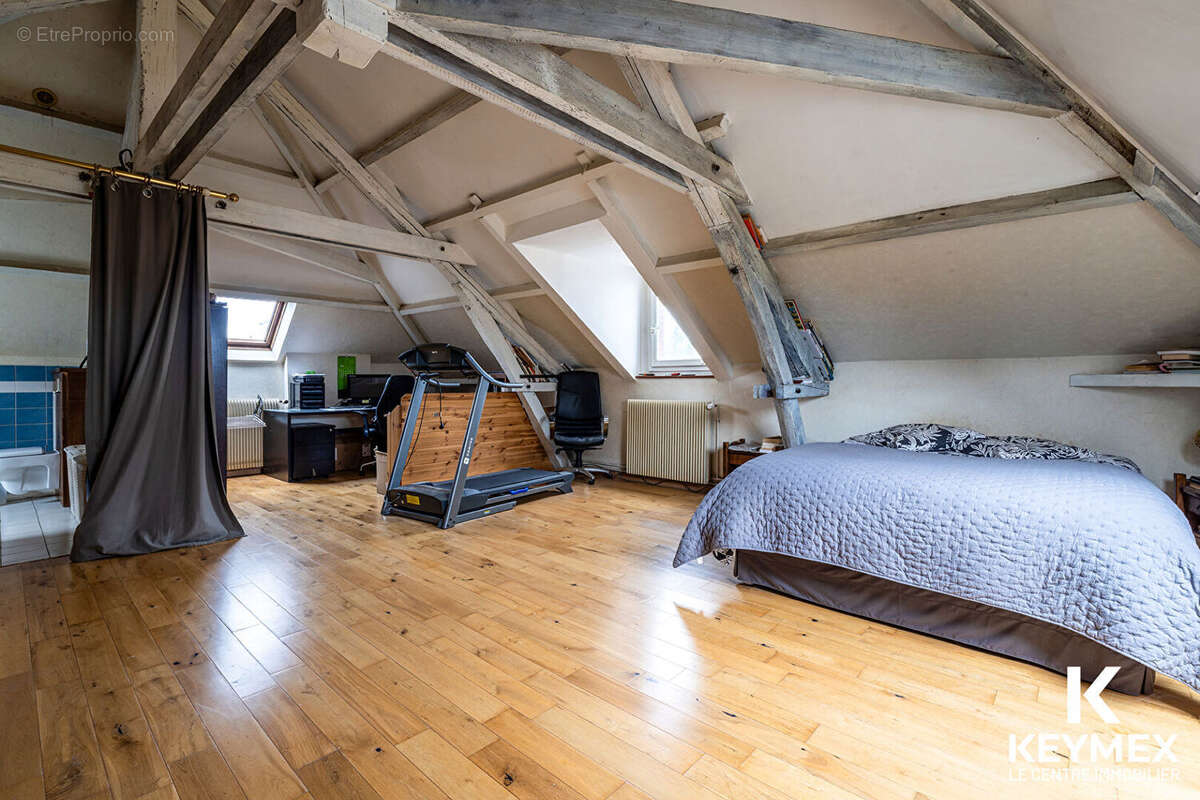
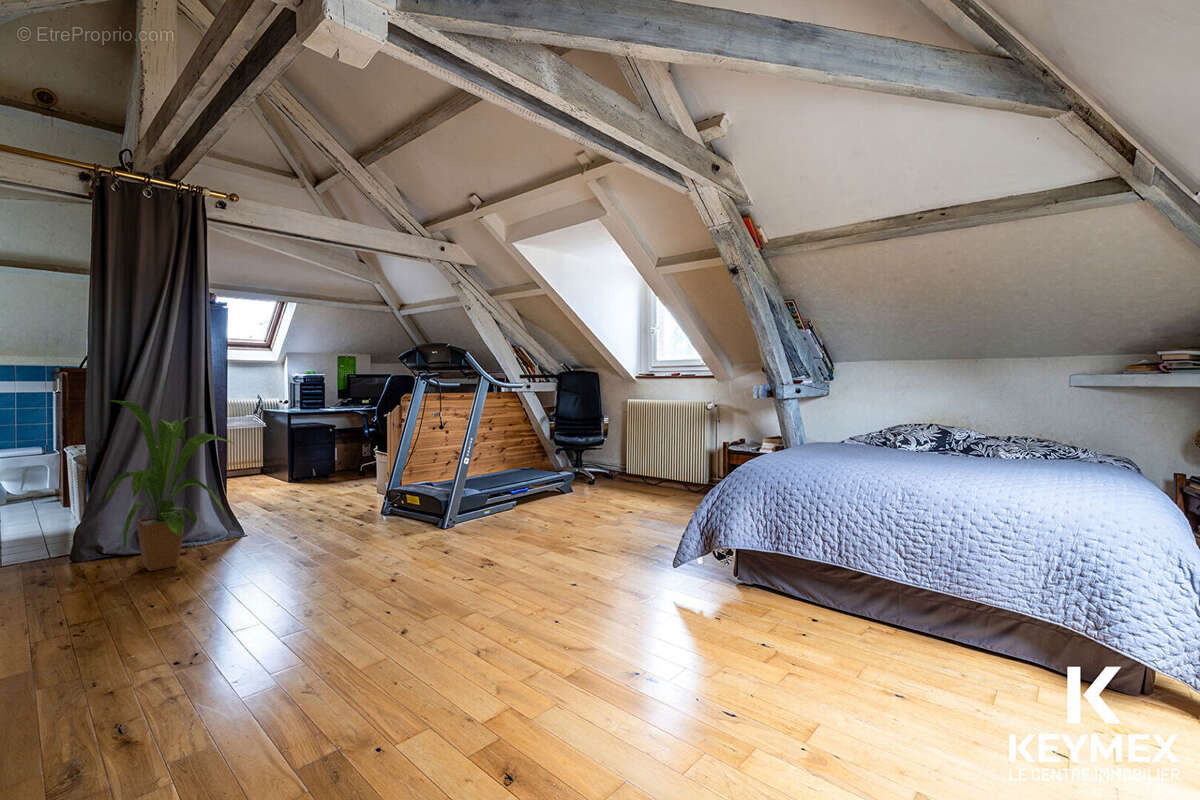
+ house plant [103,399,236,572]
